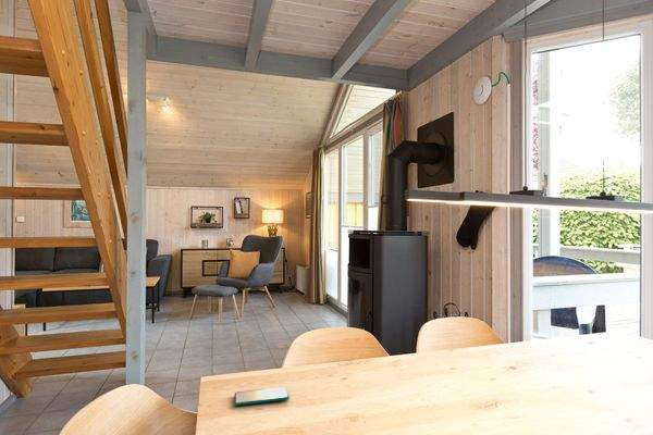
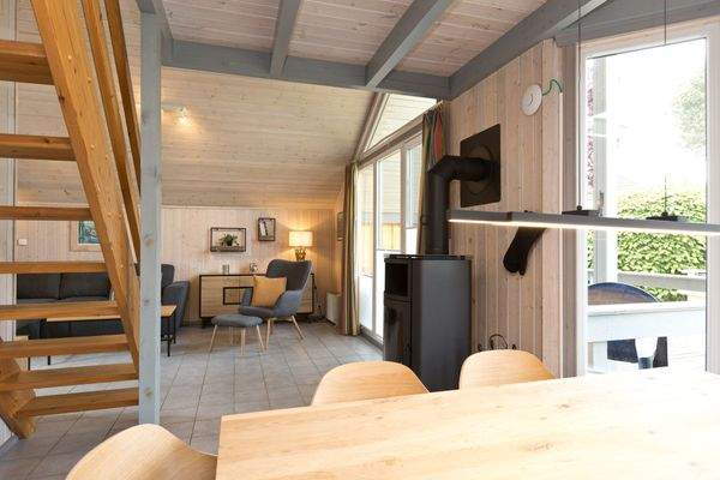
- smartphone [234,386,291,407]
